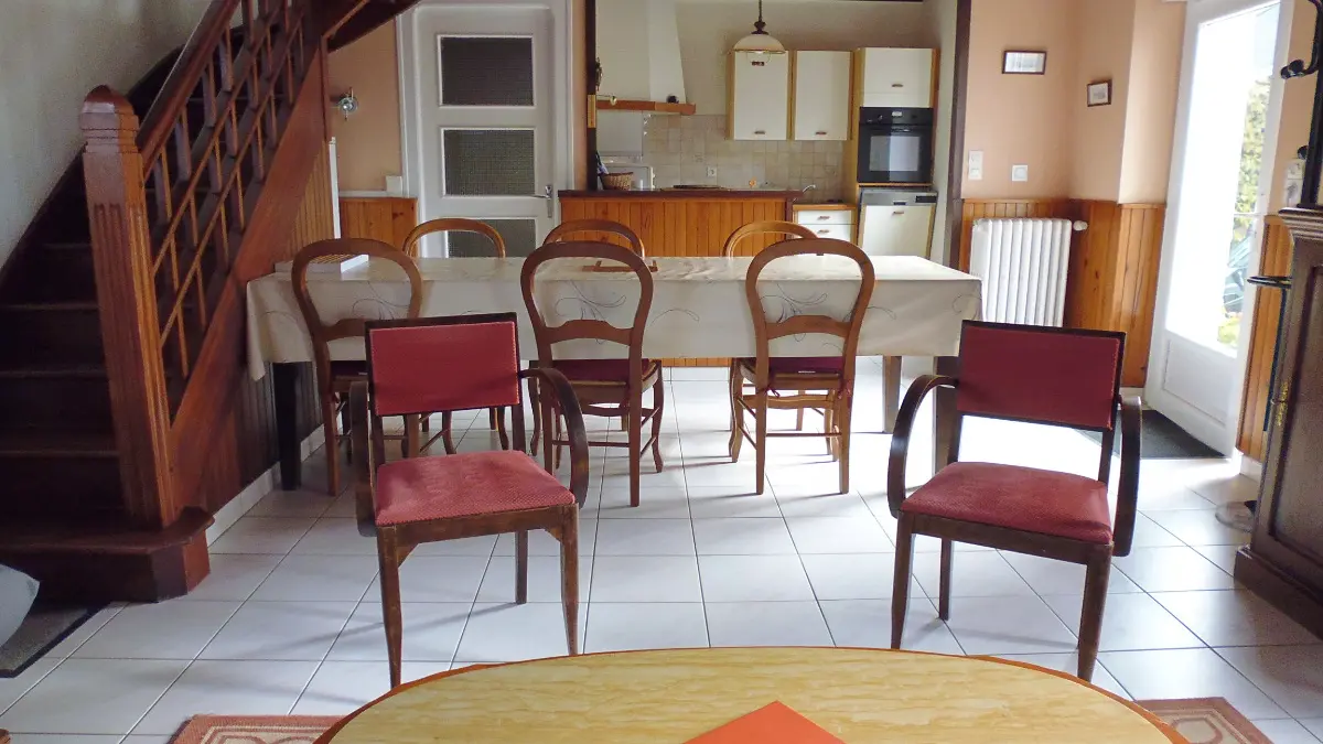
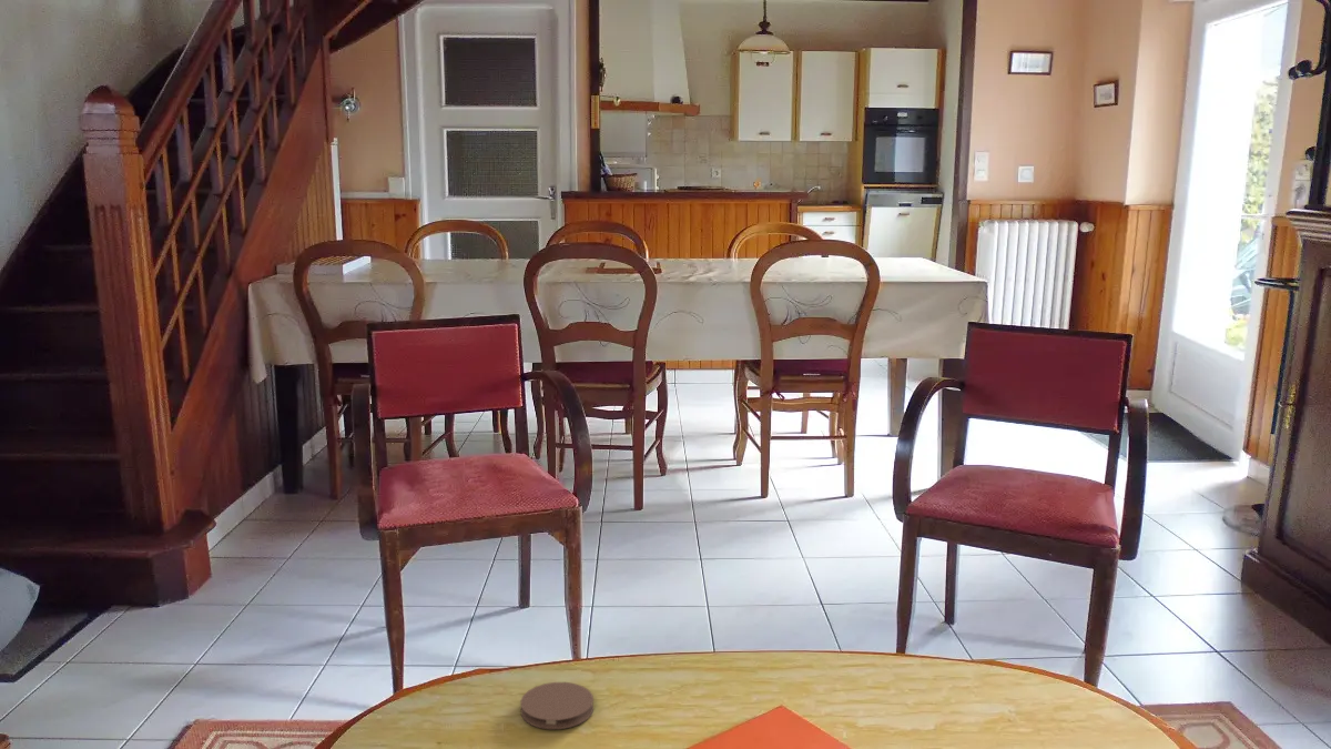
+ coaster [519,681,595,730]
